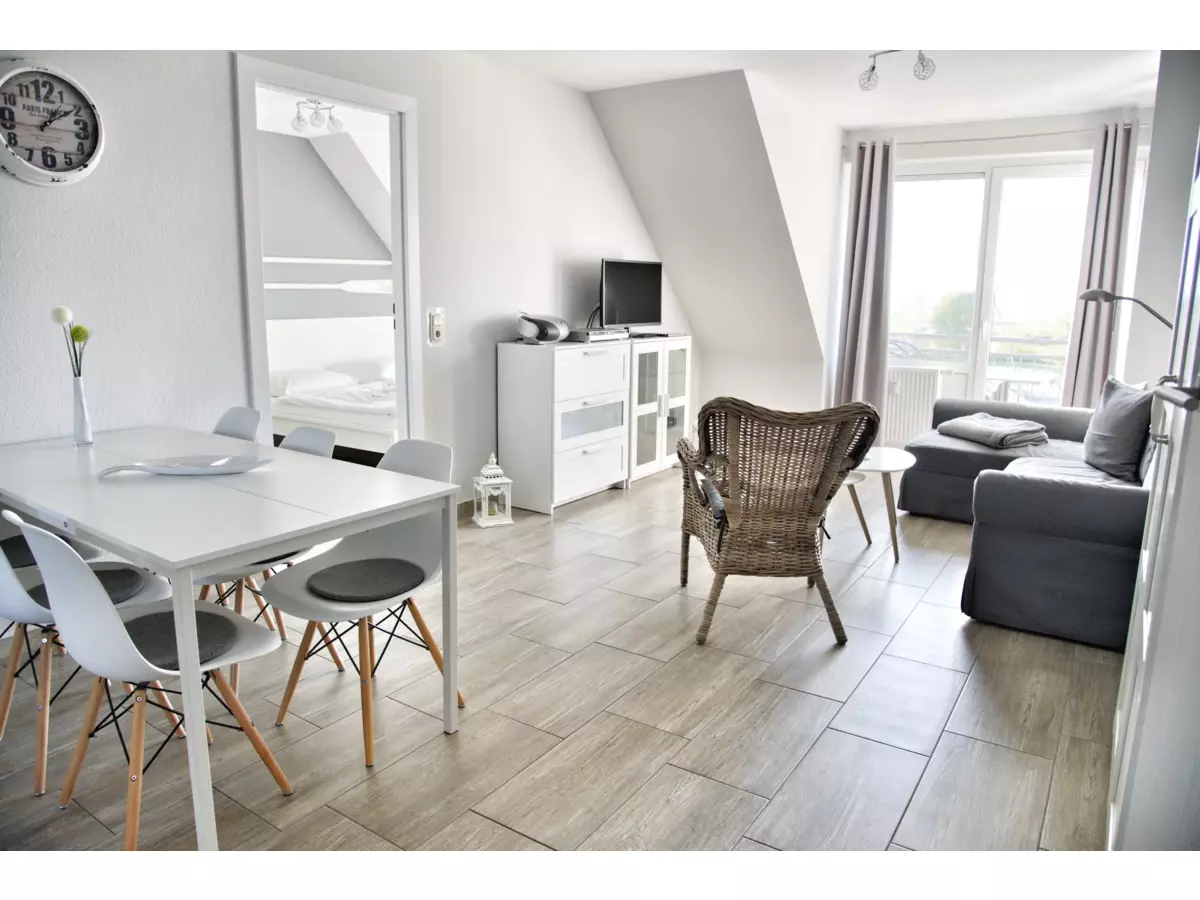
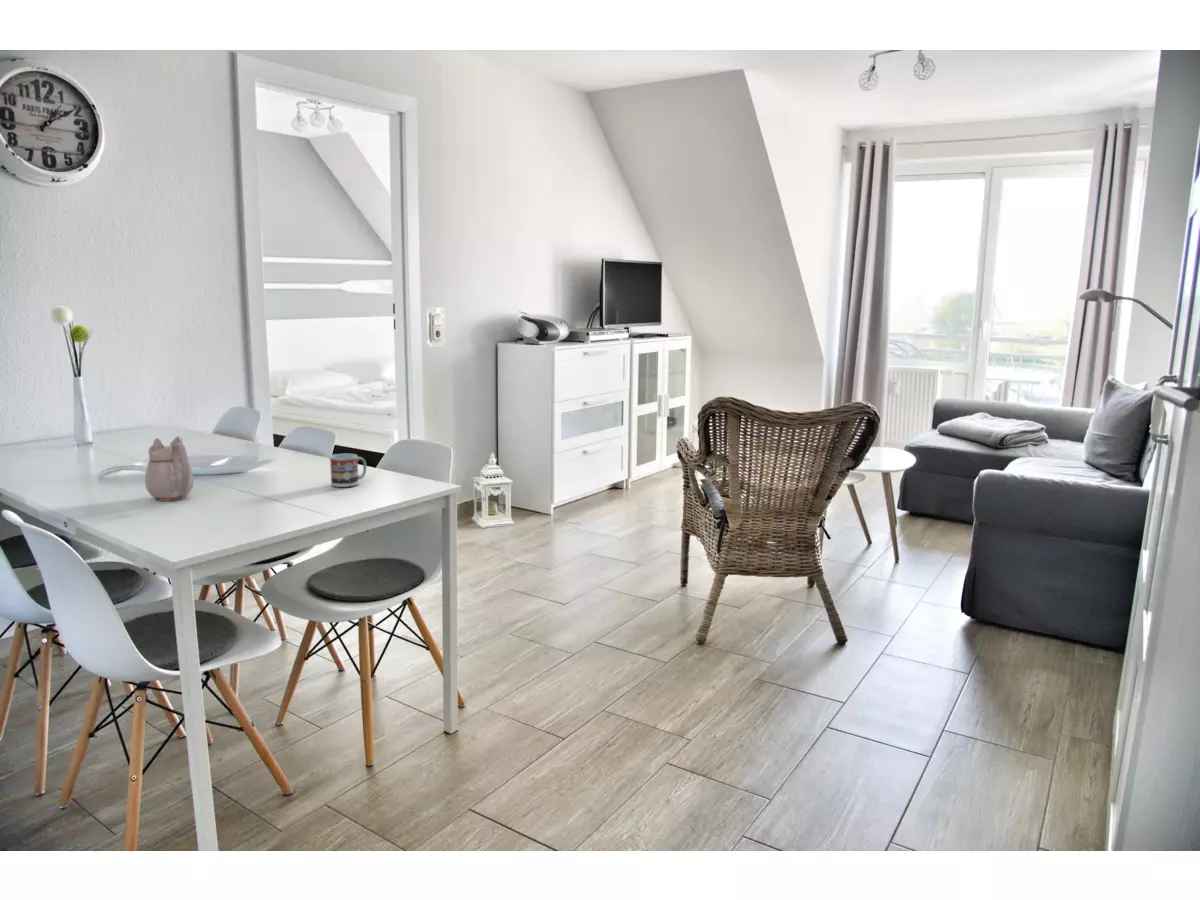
+ cup [329,453,368,488]
+ teapot [144,435,195,502]
